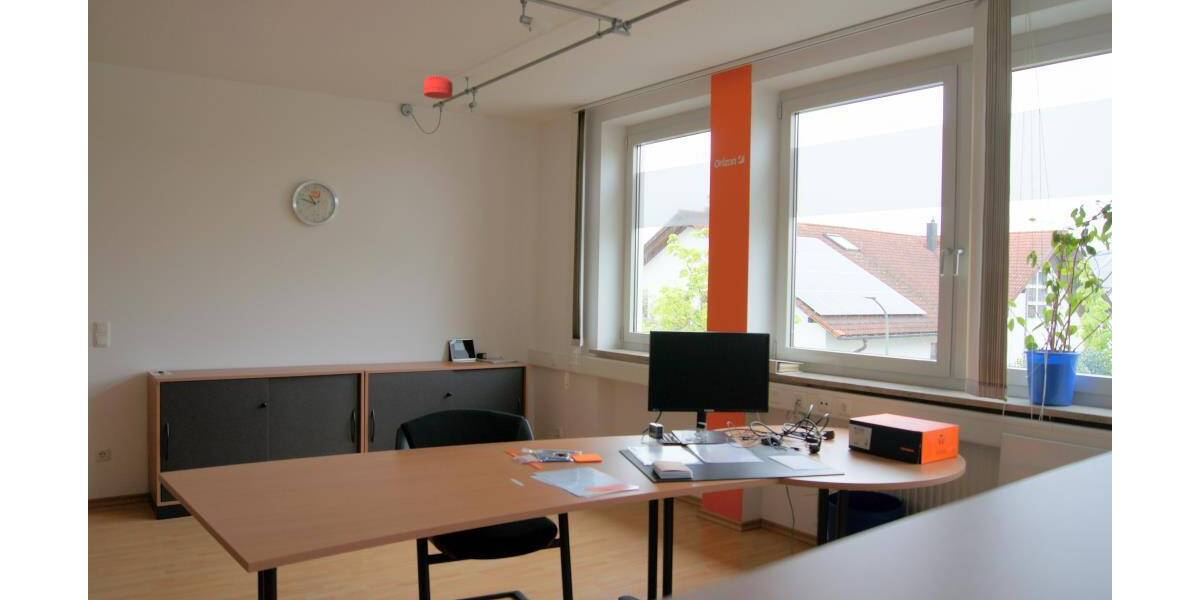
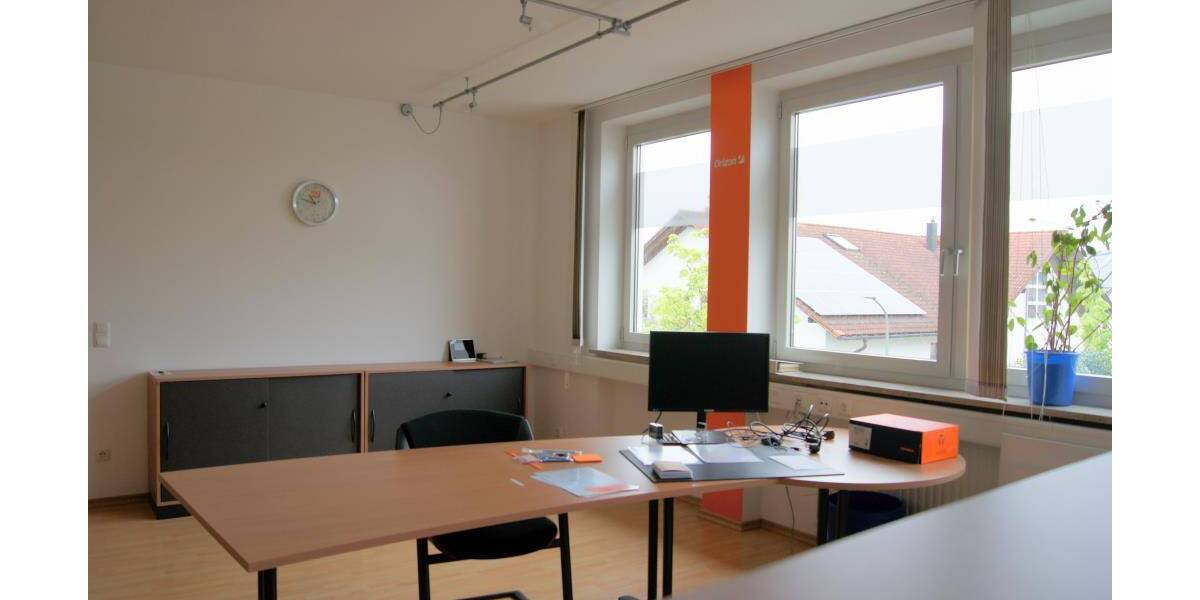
- smoke detector [423,75,454,100]
